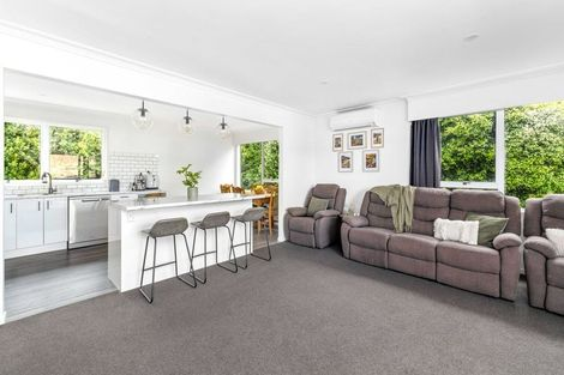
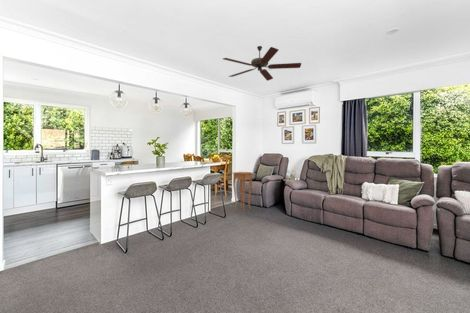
+ side table [232,171,254,213]
+ ceiling fan [222,45,302,82]
